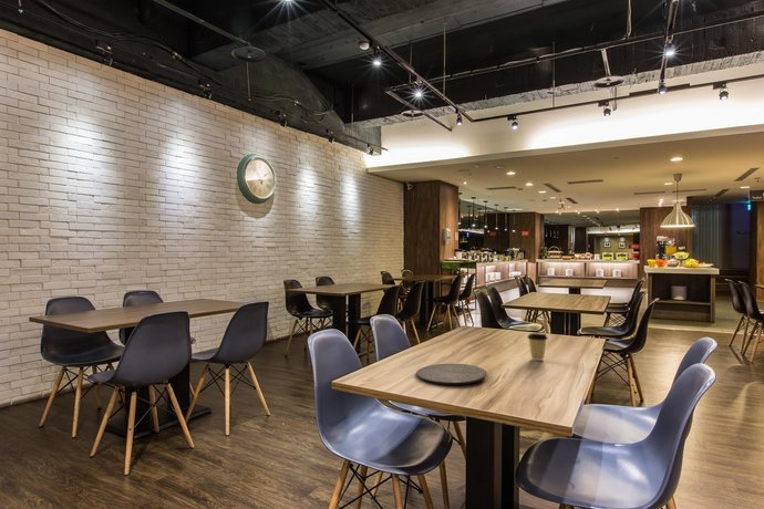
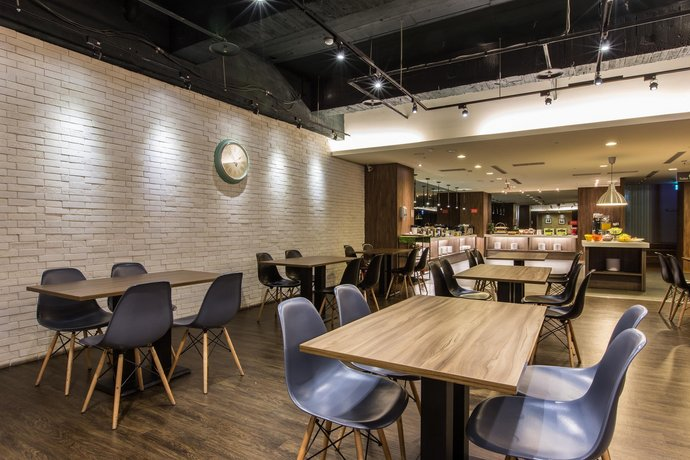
- coffee cup [526,332,548,362]
- plate [415,363,487,386]
